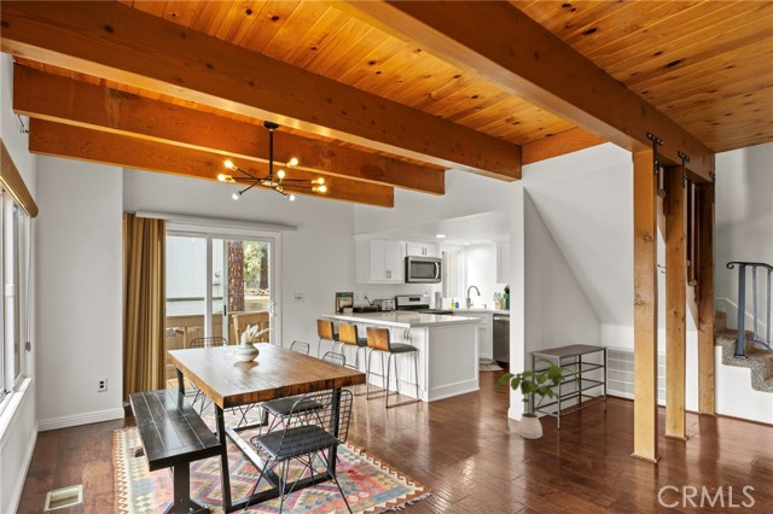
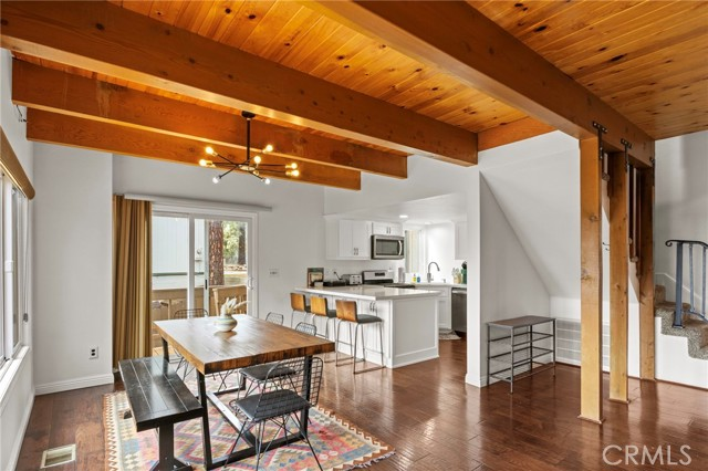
- house plant [495,357,581,440]
